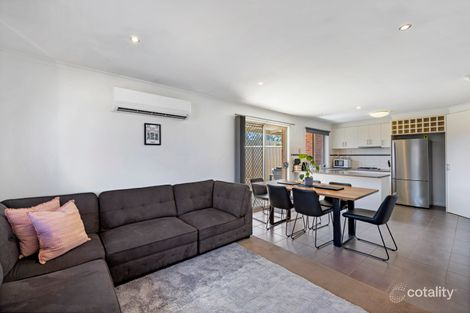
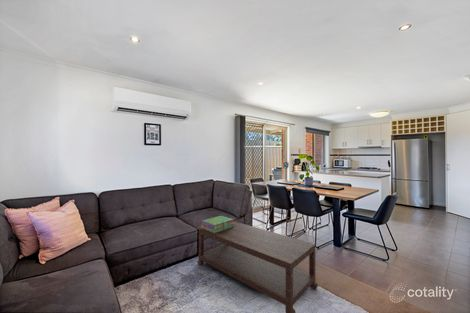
+ stack of books [199,215,235,233]
+ coffee table [196,220,319,313]
